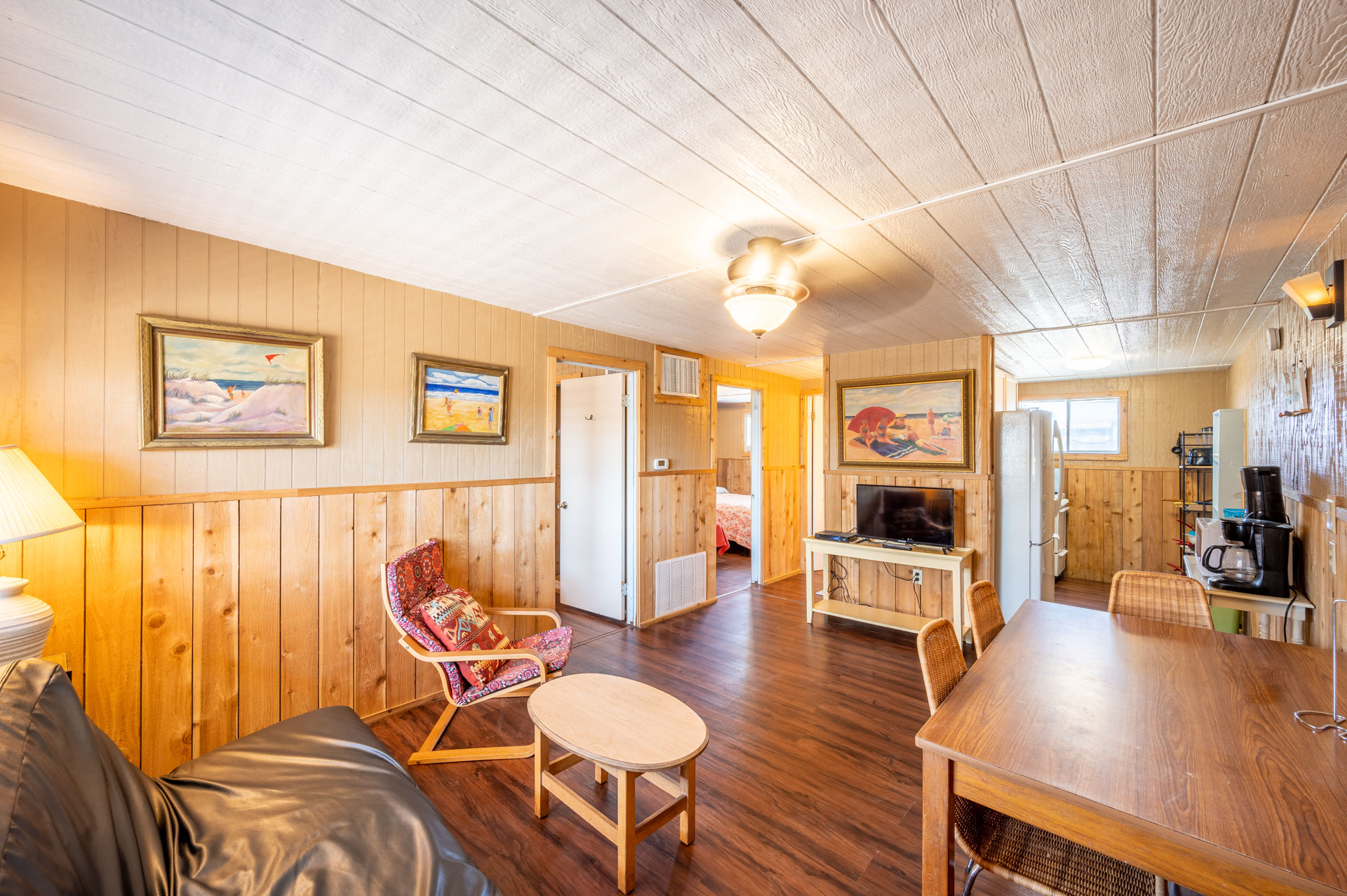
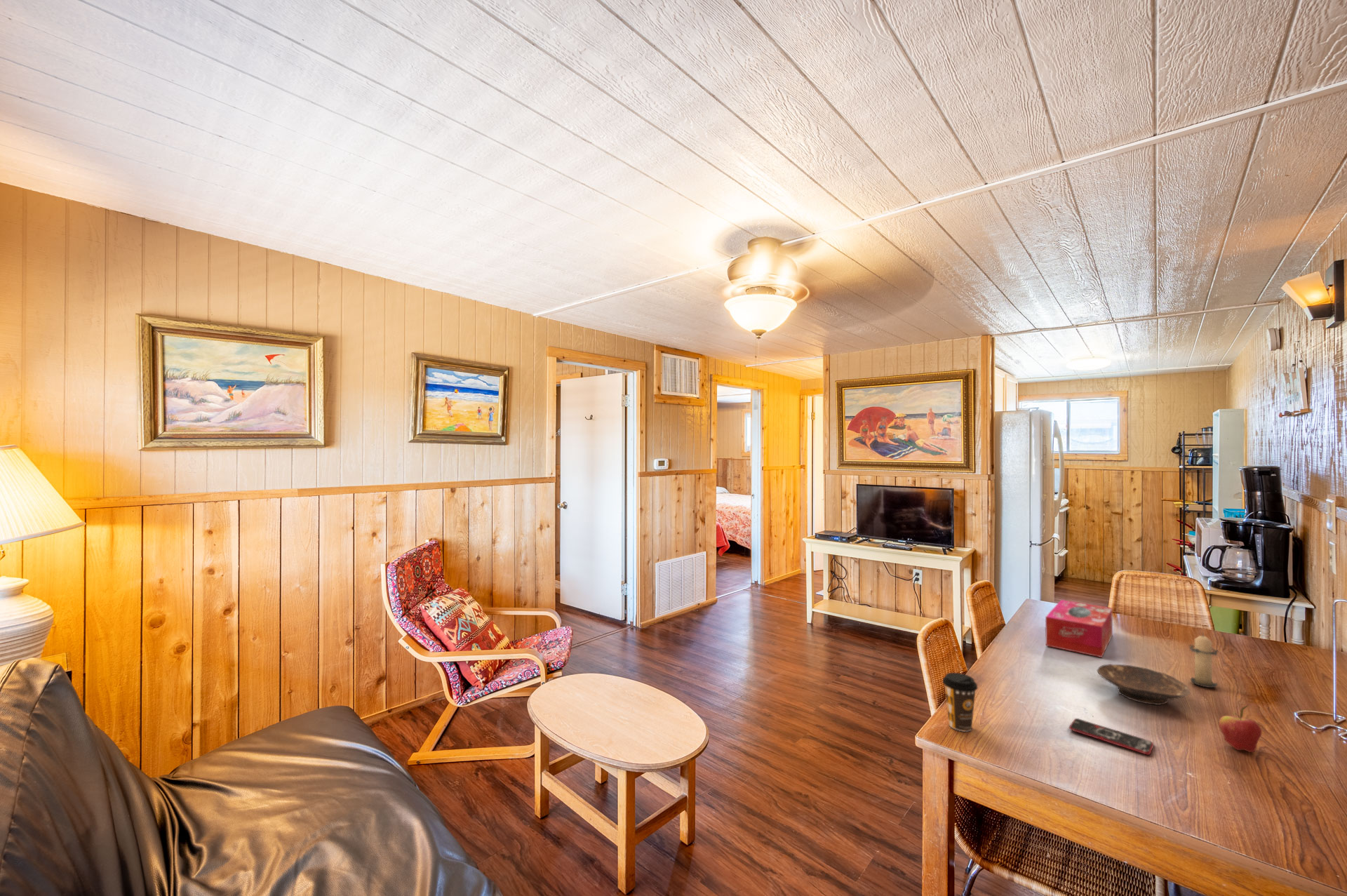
+ tissue box [1045,599,1113,658]
+ candle [1188,631,1219,688]
+ fruit [1219,704,1262,753]
+ coffee cup [941,672,979,733]
+ bowl [1097,664,1191,706]
+ smartphone [1068,718,1154,756]
